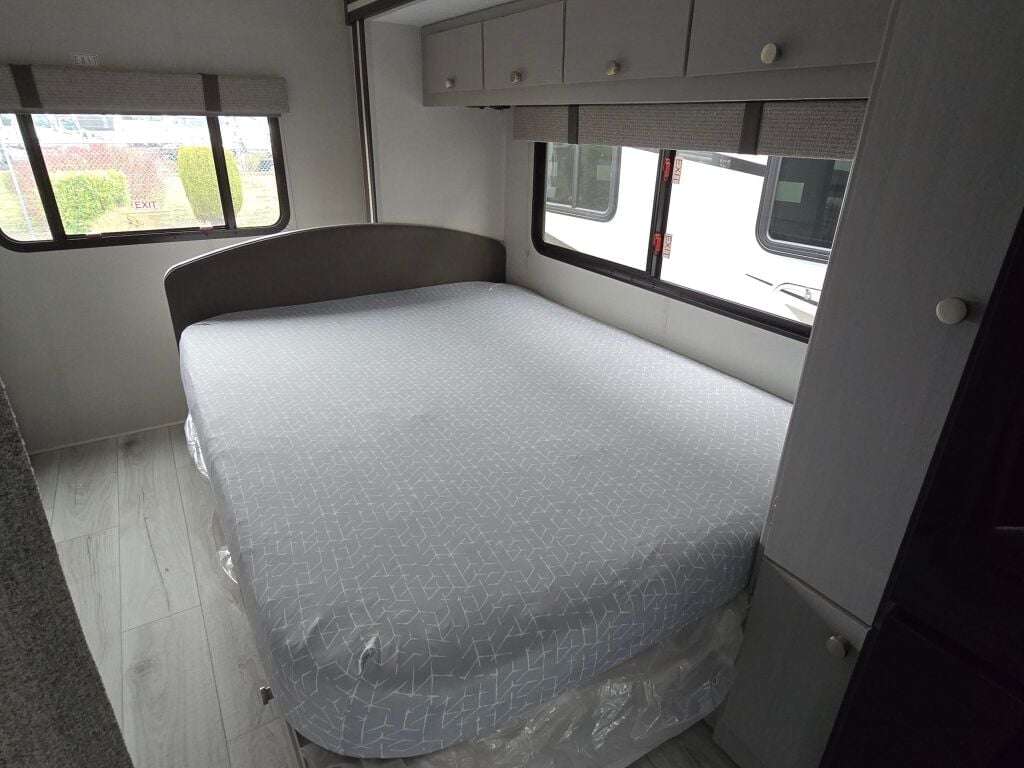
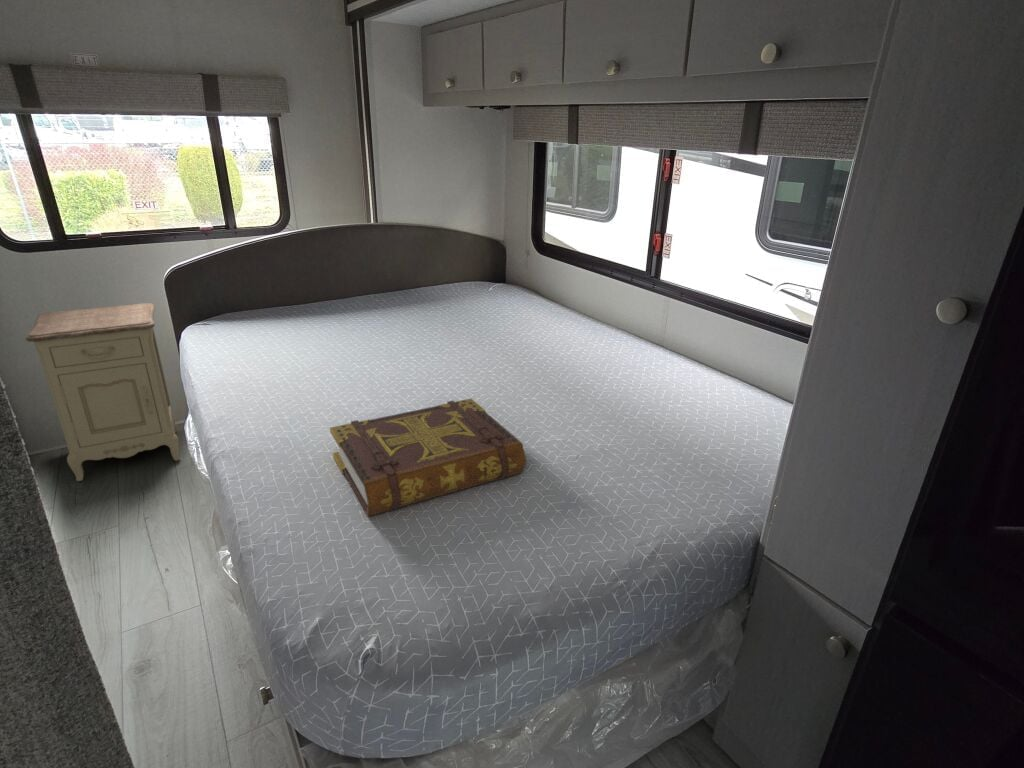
+ book [329,397,527,518]
+ nightstand [25,302,181,482]
